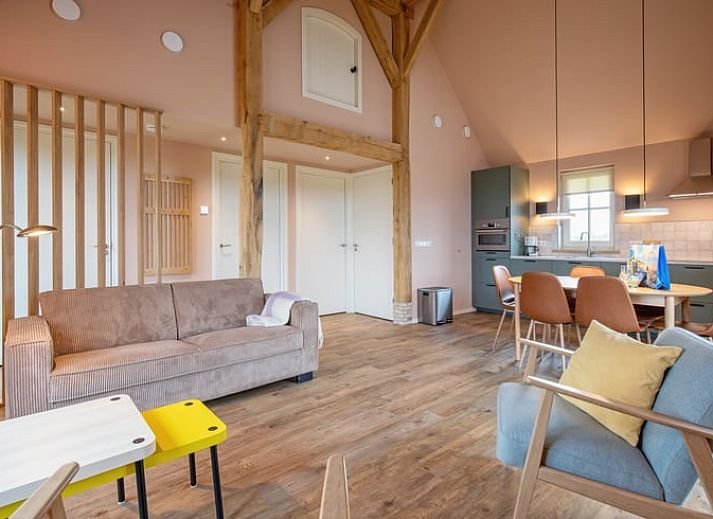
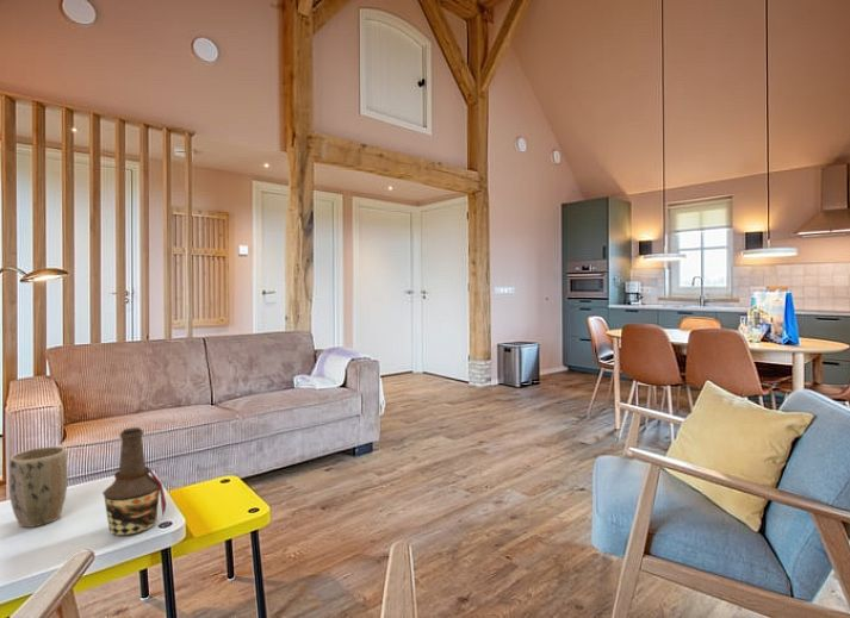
+ bottle [101,426,167,537]
+ plant pot [8,445,69,529]
